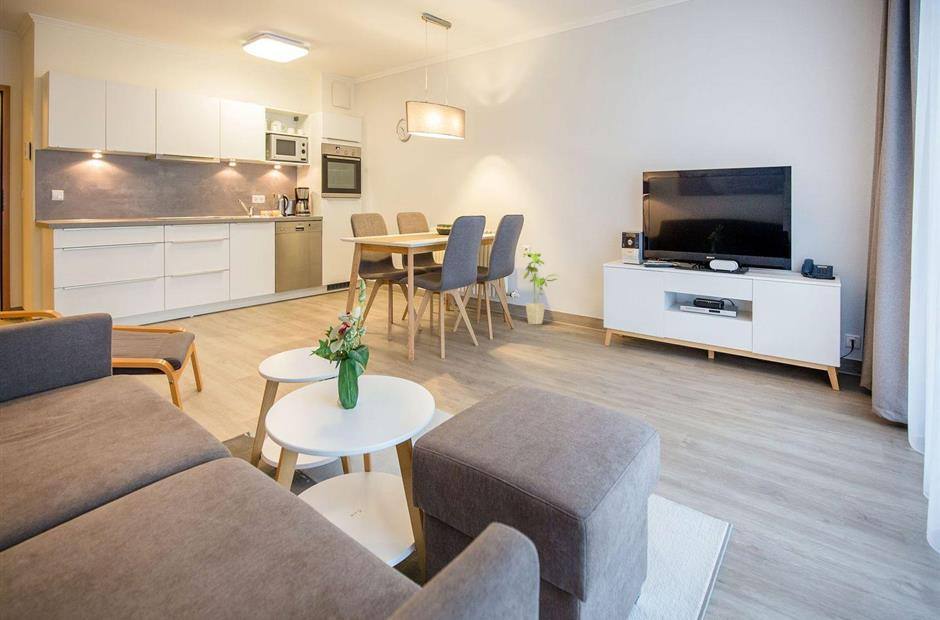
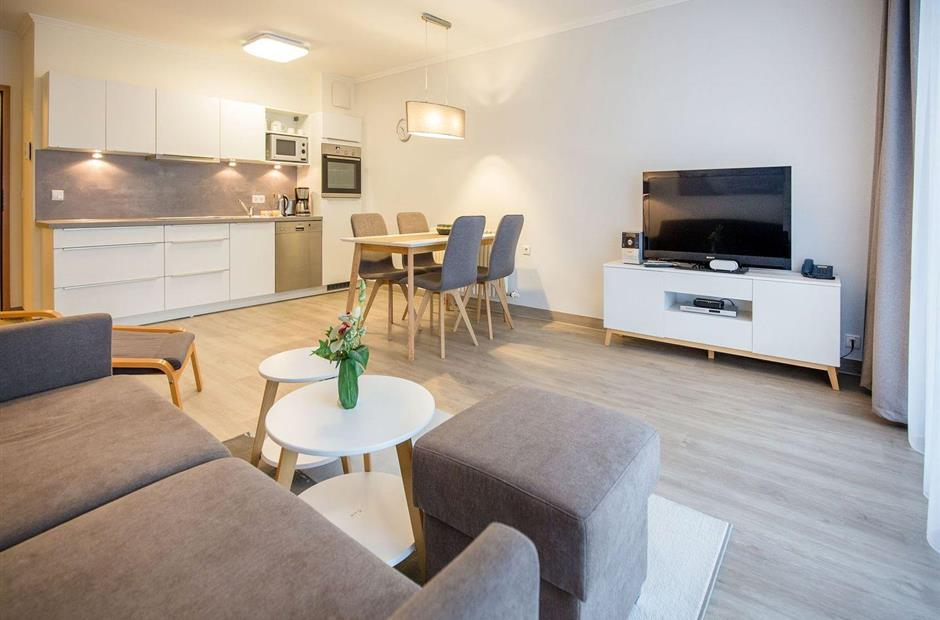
- house plant [522,252,562,325]
